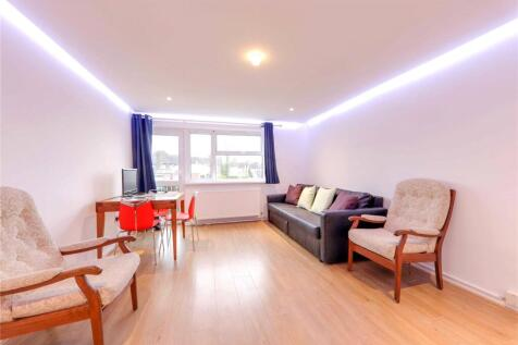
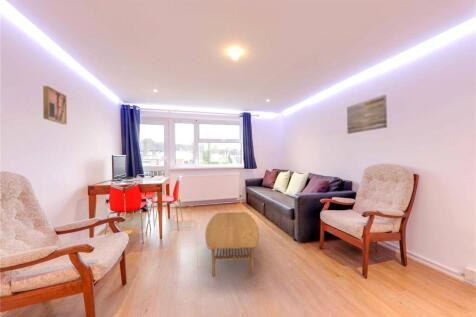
+ wall art [42,85,68,125]
+ coffee table [204,211,260,278]
+ wall art [346,94,388,135]
